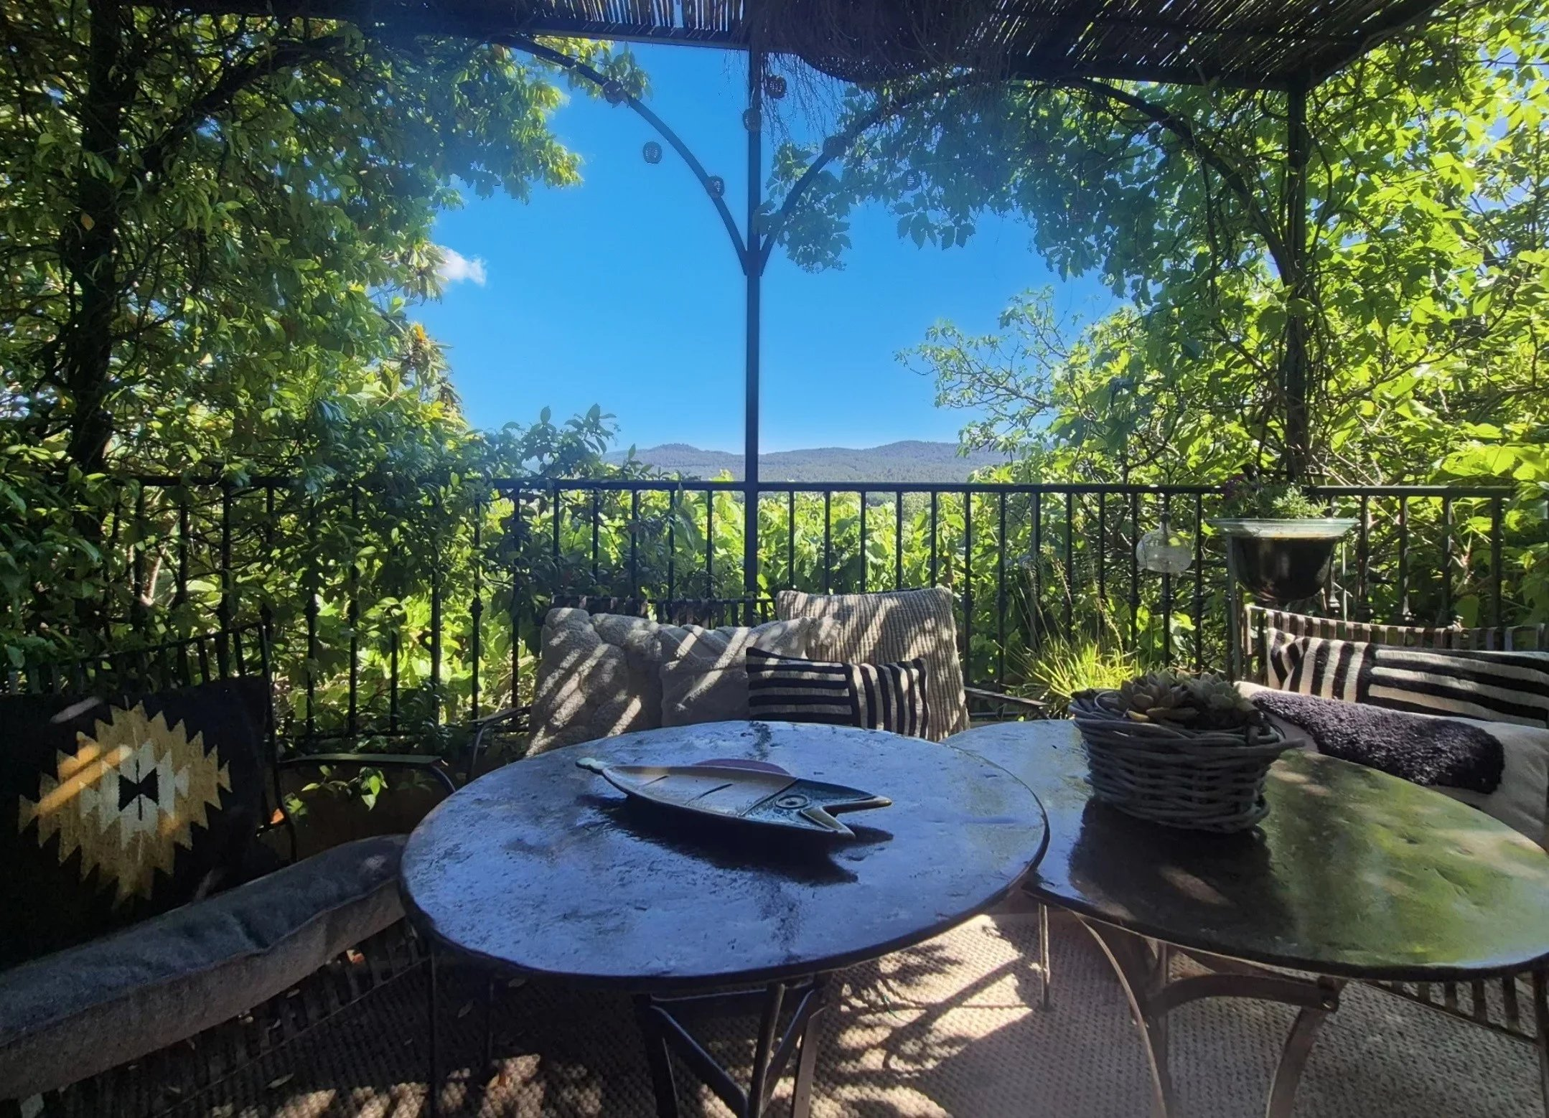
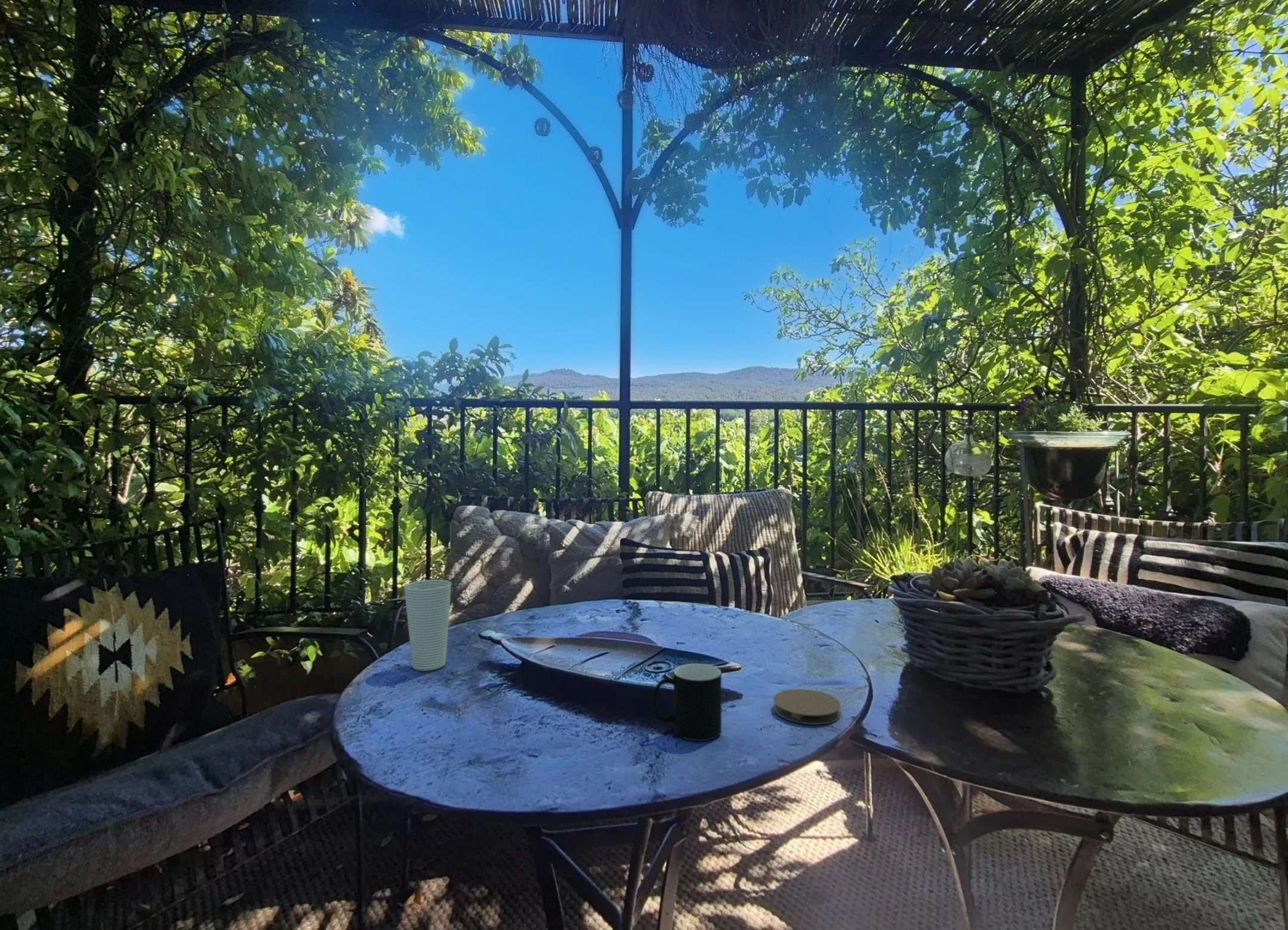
+ coaster [773,688,842,725]
+ cup [403,579,452,672]
+ cup [652,663,722,741]
